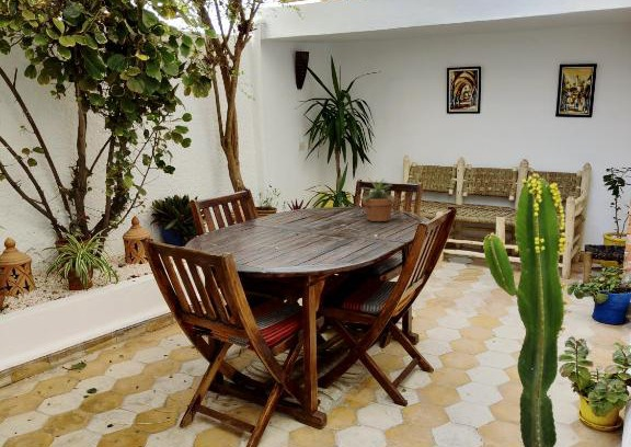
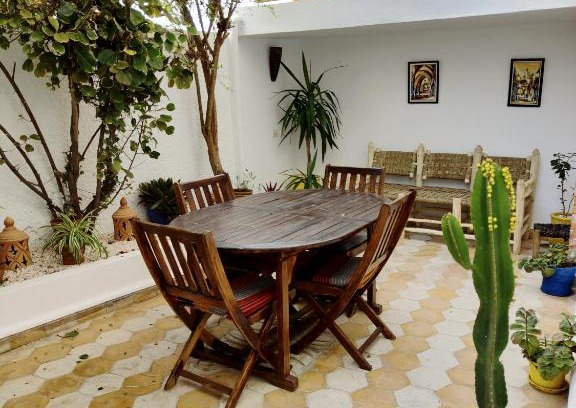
- potted plant [358,177,400,222]
